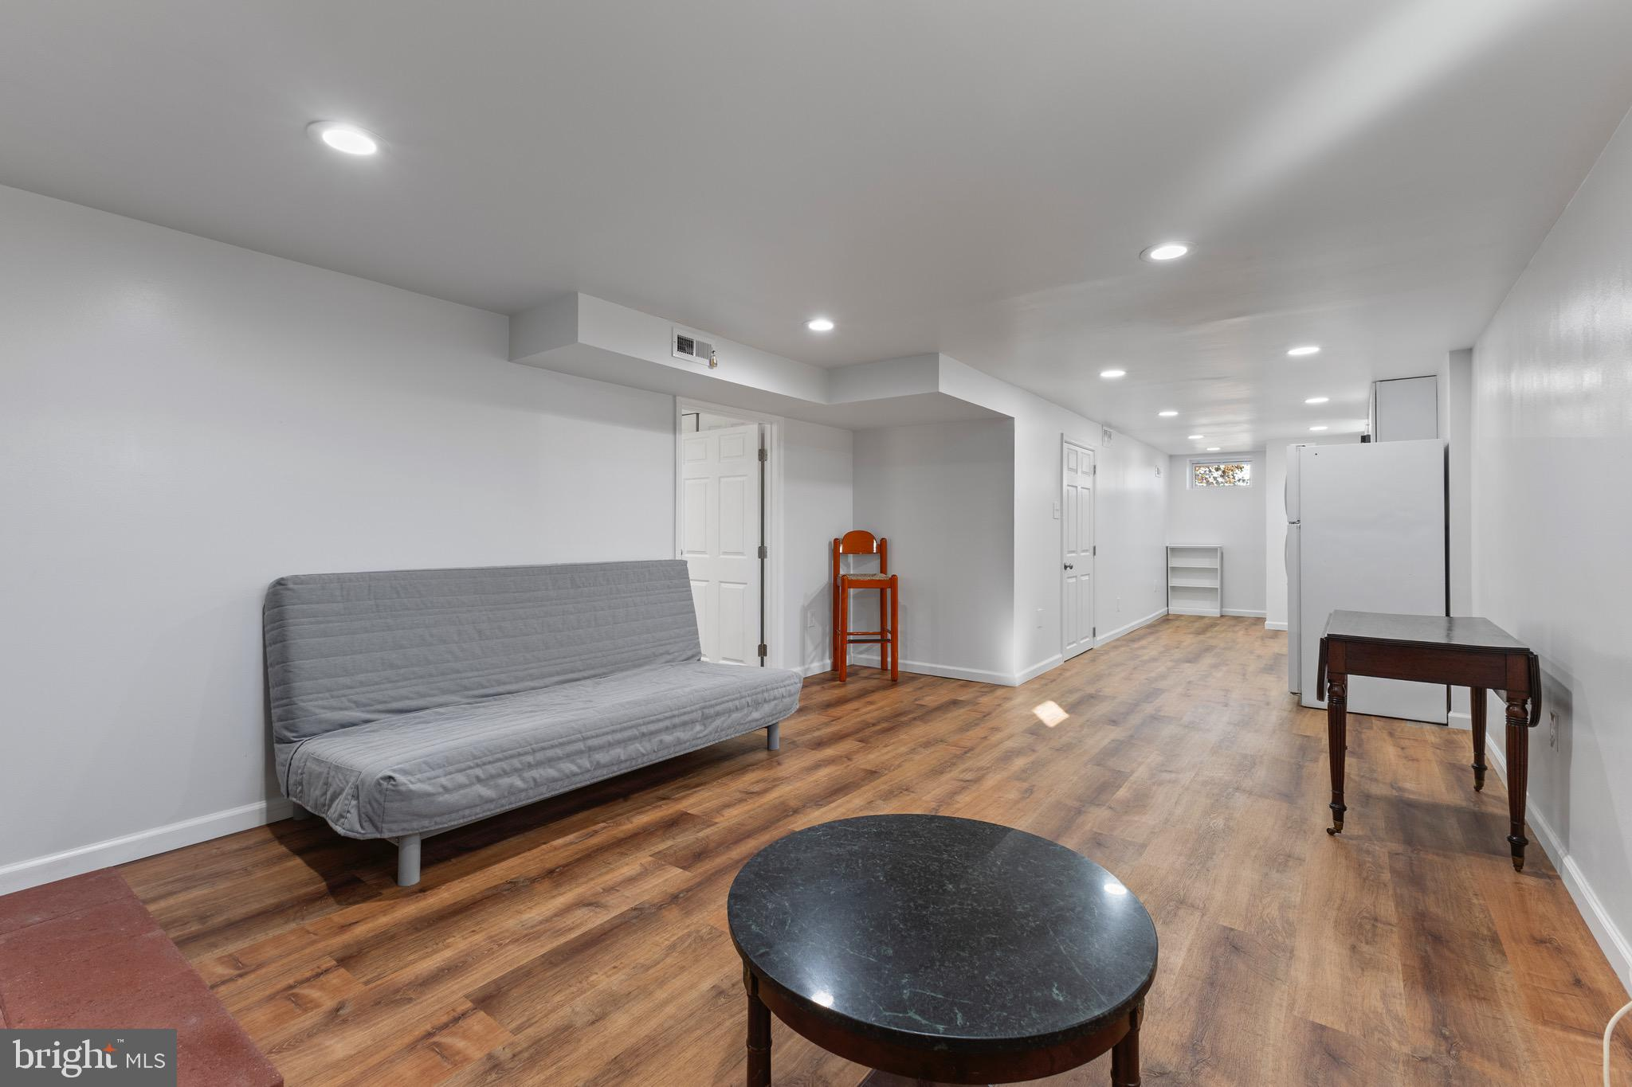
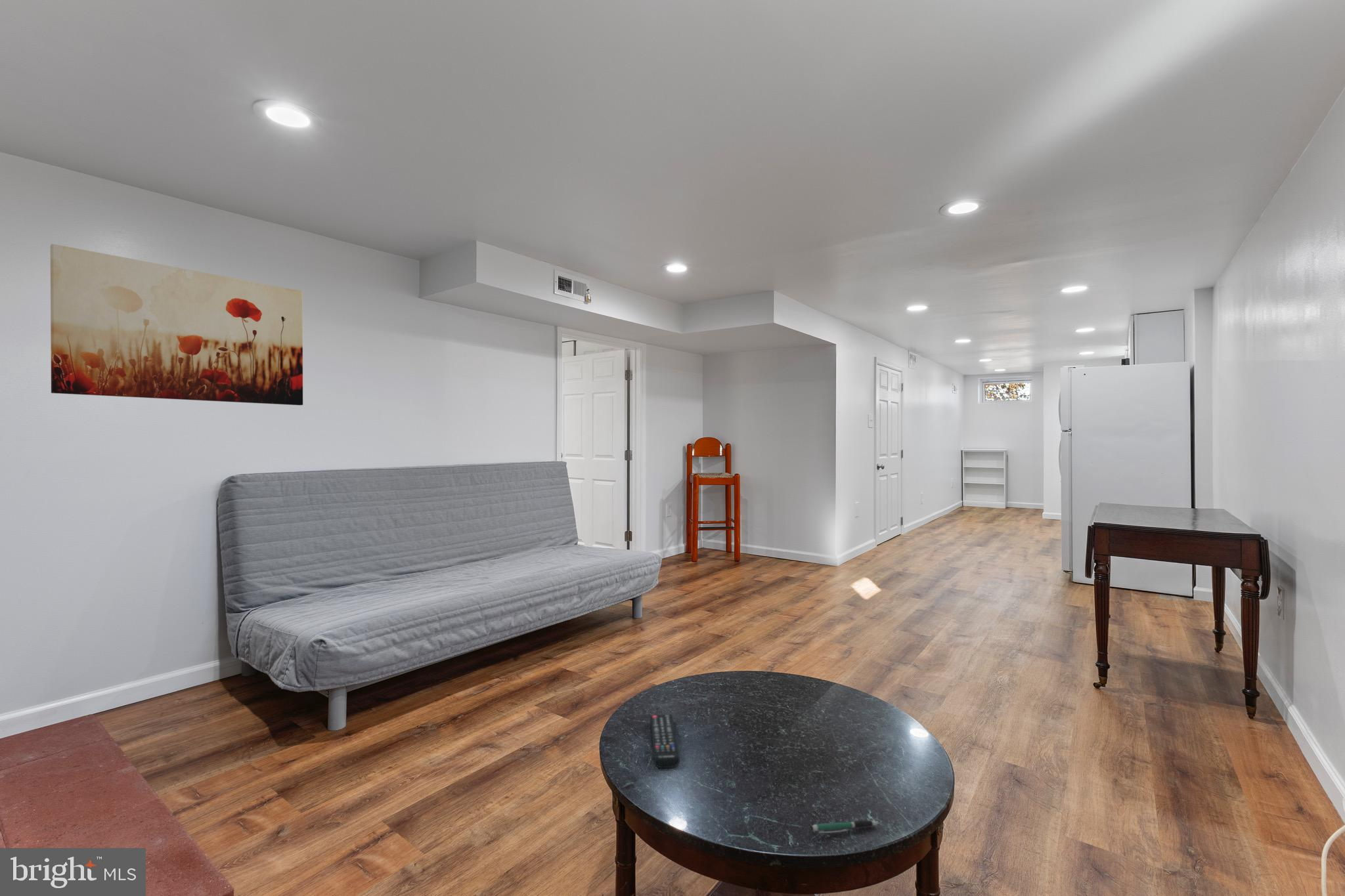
+ wall art [50,244,303,406]
+ pen [810,820,879,834]
+ remote control [650,714,680,769]
